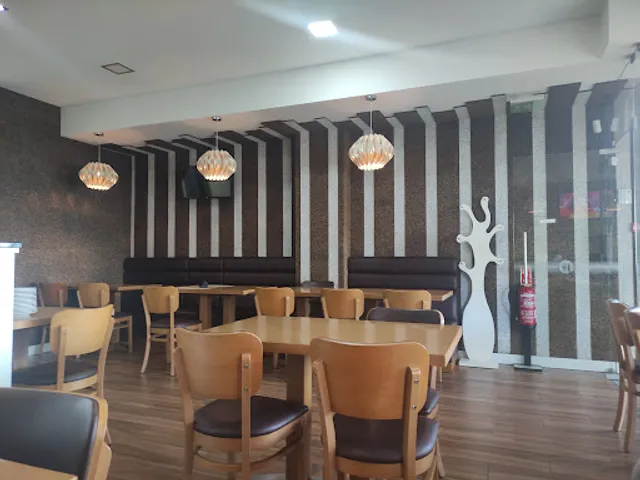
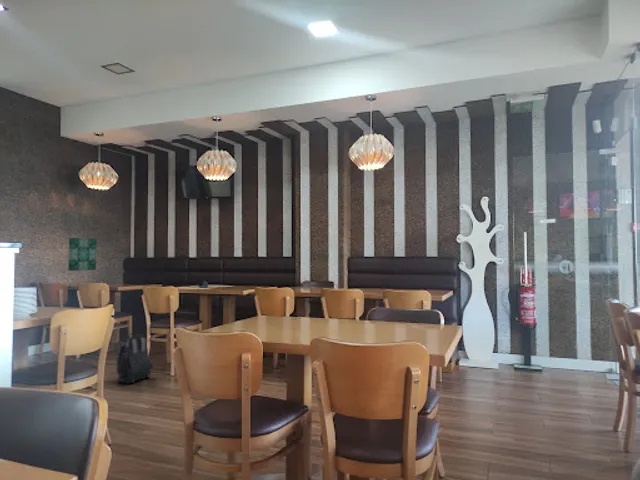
+ wall art [67,237,98,272]
+ backpack [115,332,154,385]
